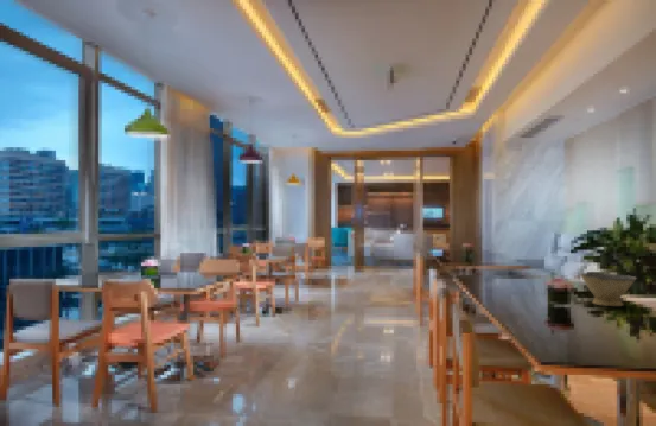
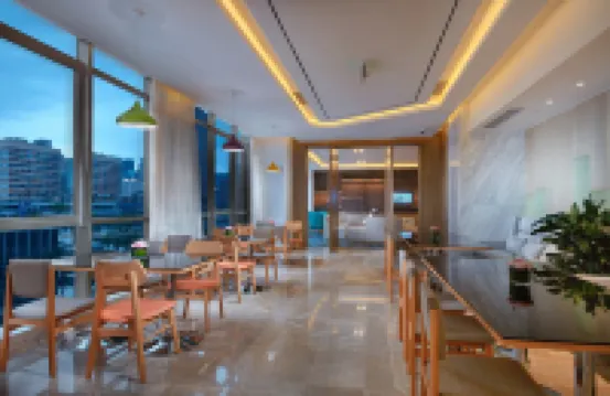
- bowl [579,272,638,307]
